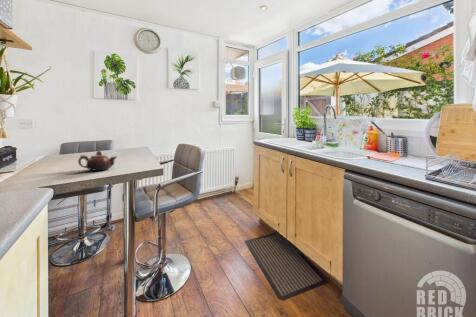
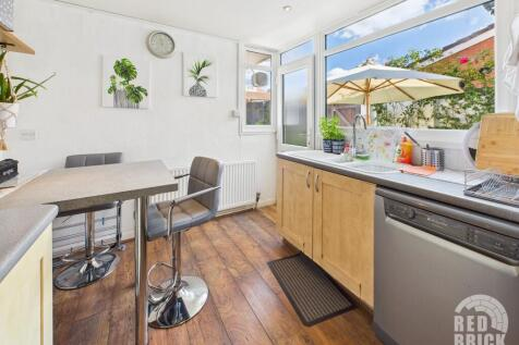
- teapot [77,150,118,172]
